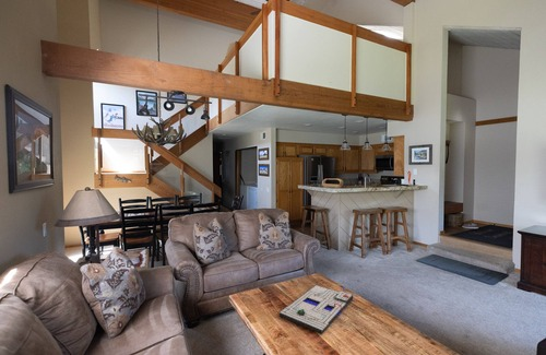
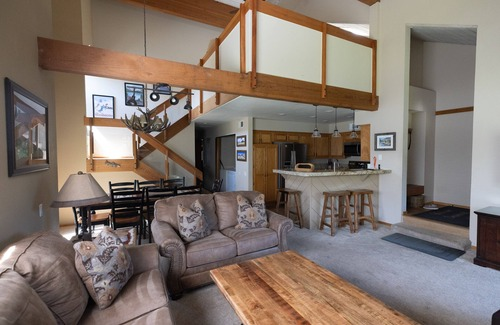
- board game [278,284,354,335]
